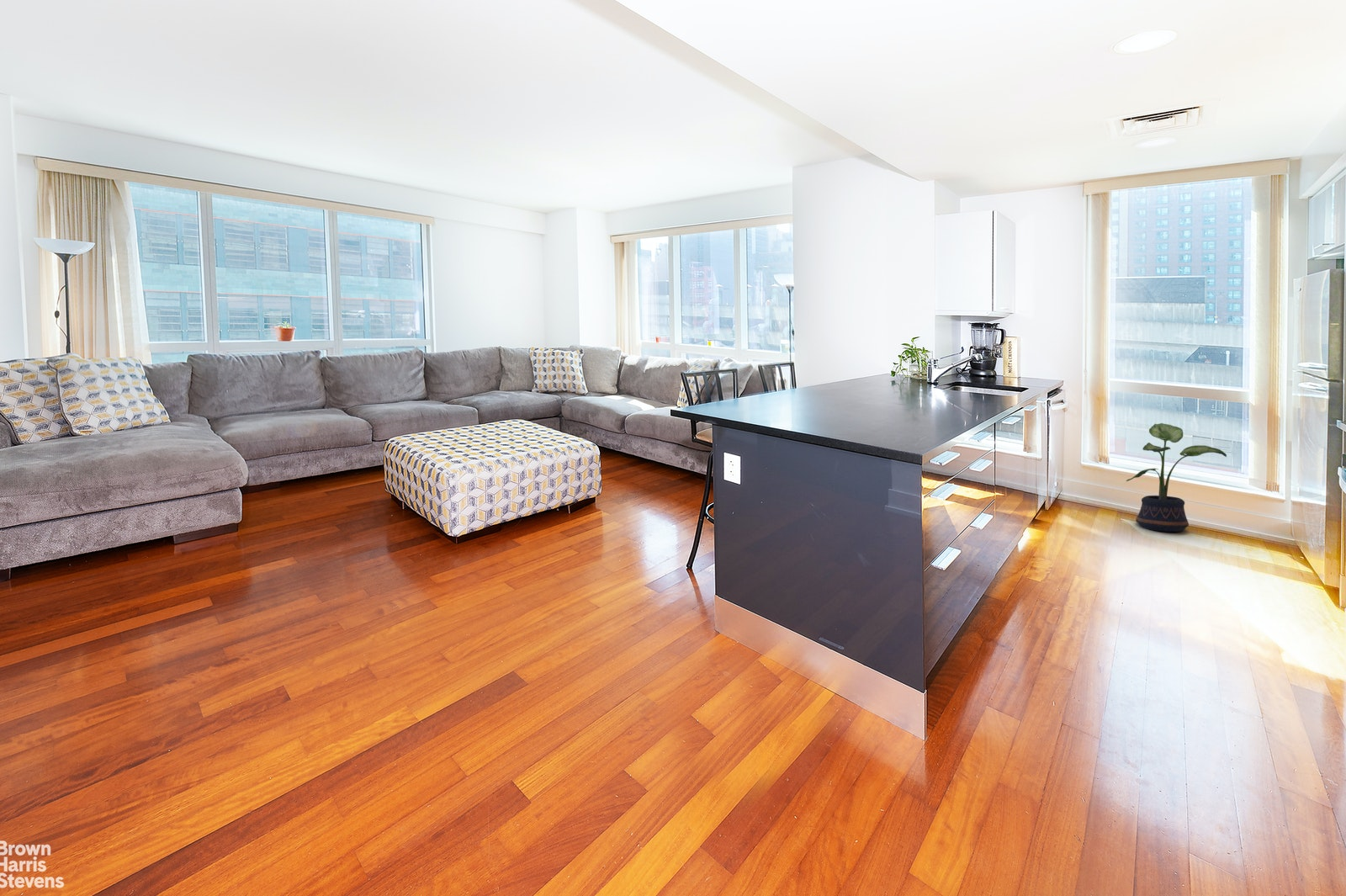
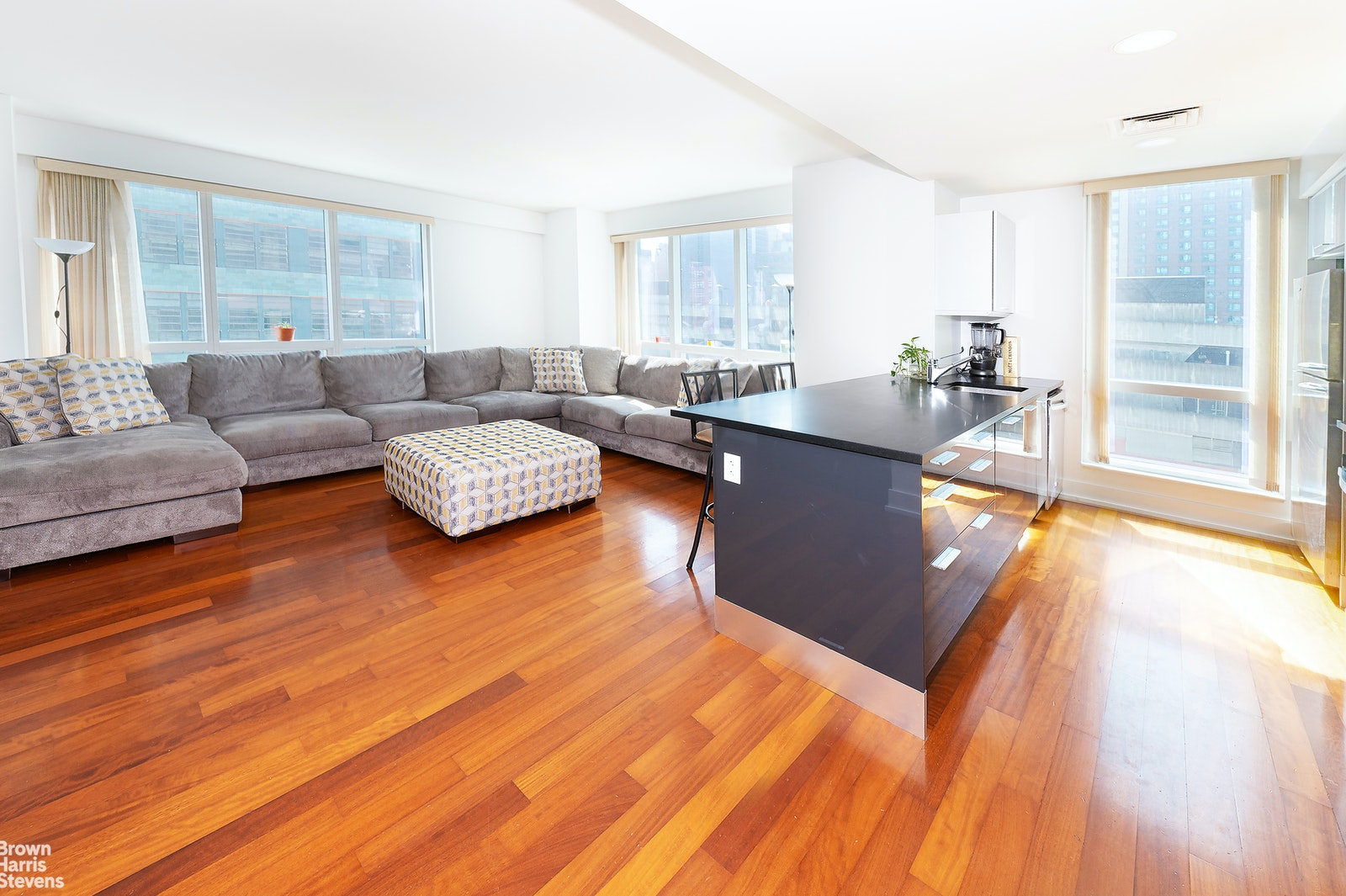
- potted plant [1126,422,1227,533]
